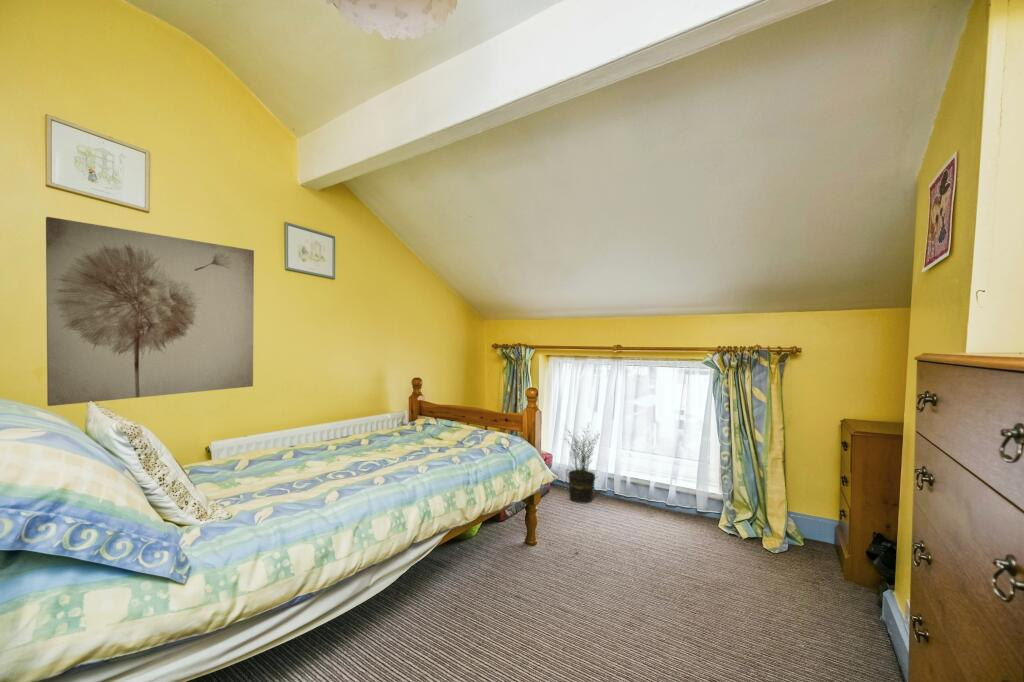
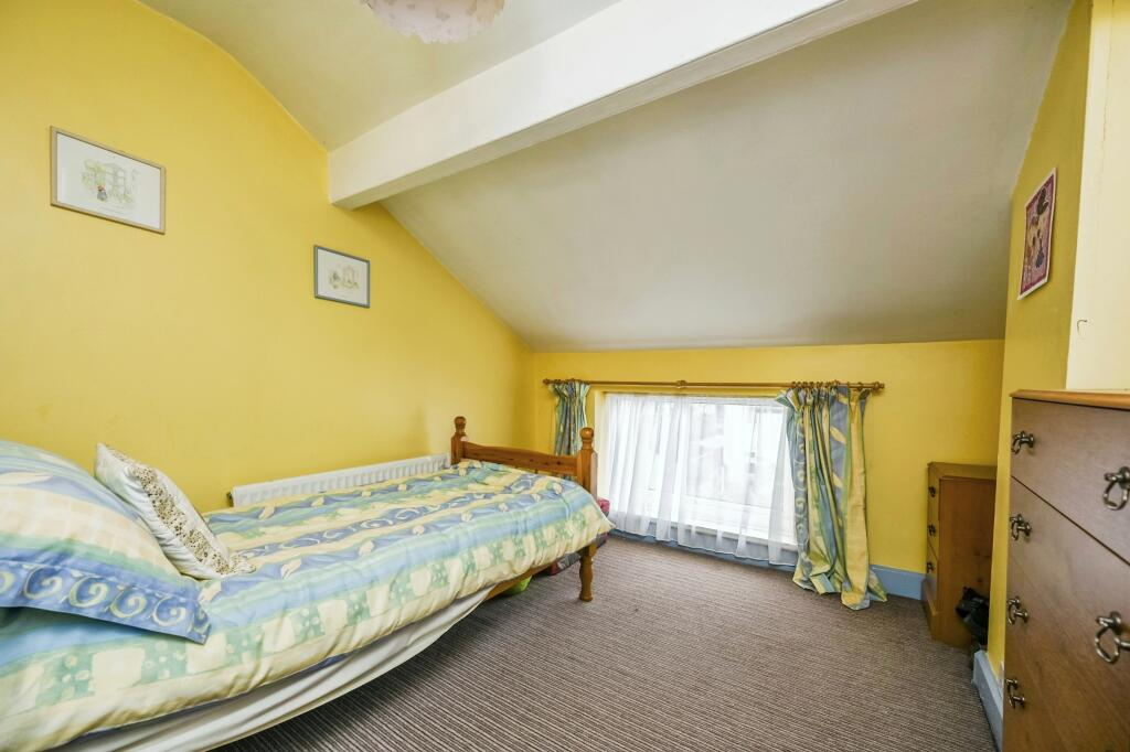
- wall art [45,216,255,407]
- potted plant [562,421,600,505]
